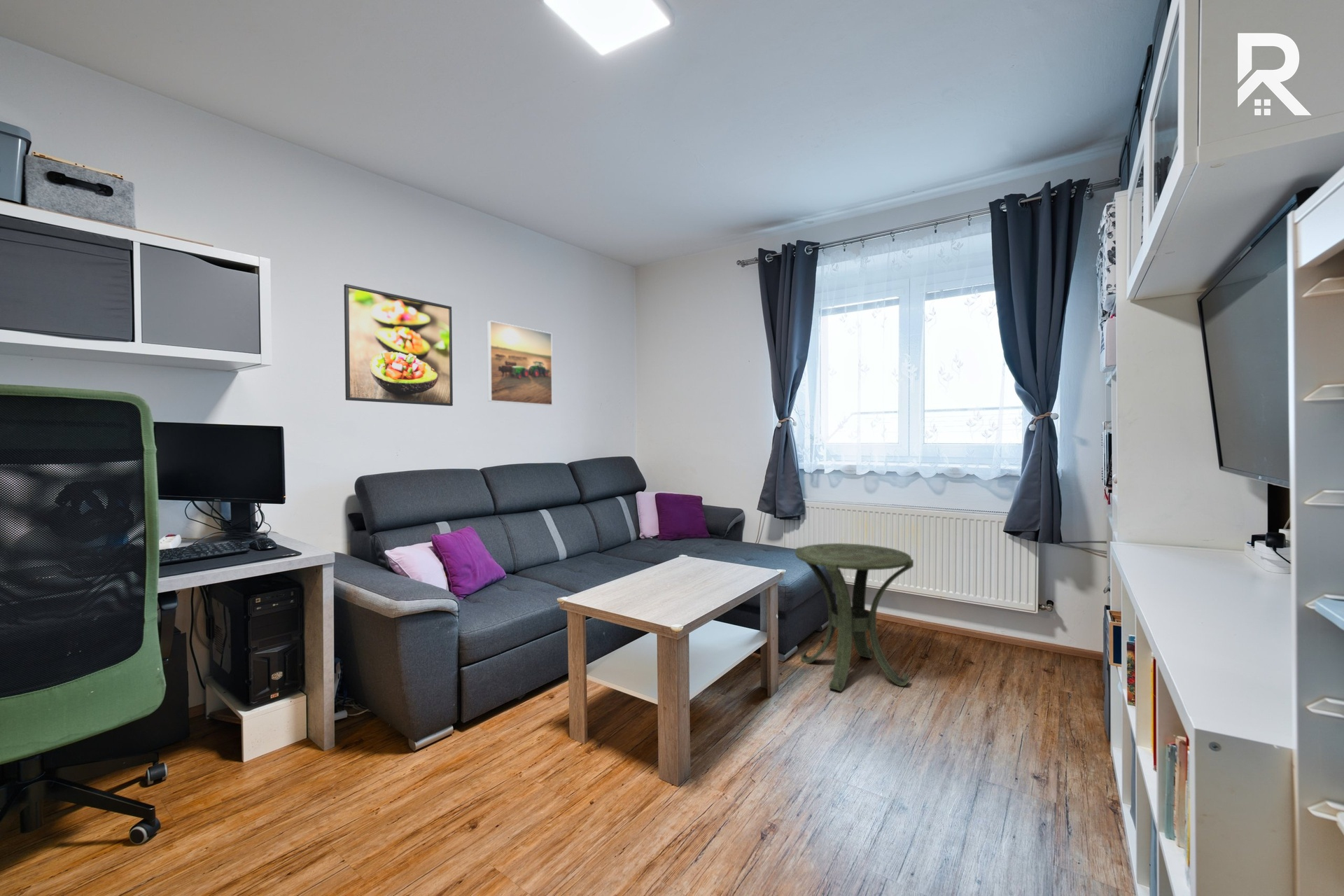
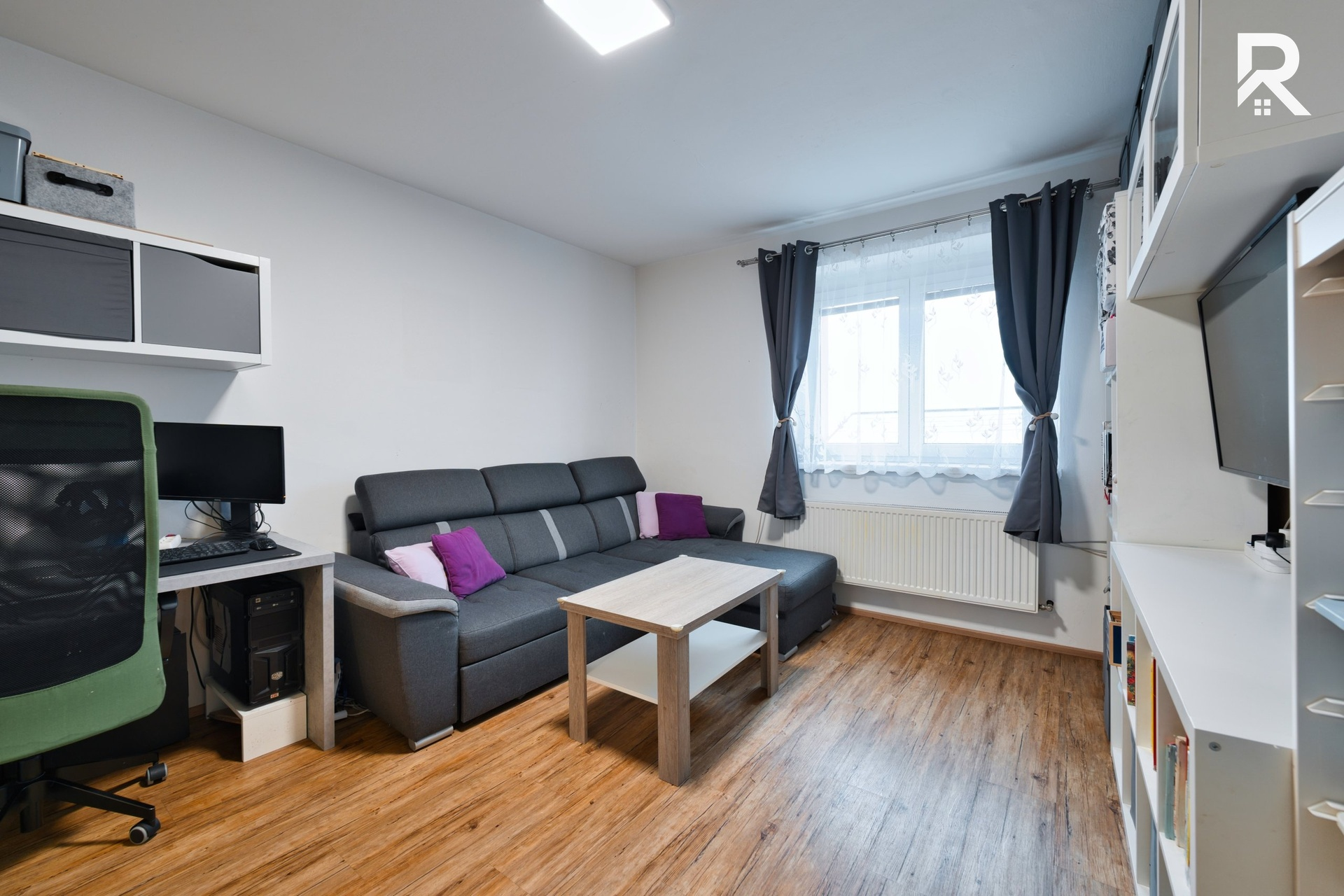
- side table [794,542,914,692]
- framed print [486,320,553,406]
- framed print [344,283,454,407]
